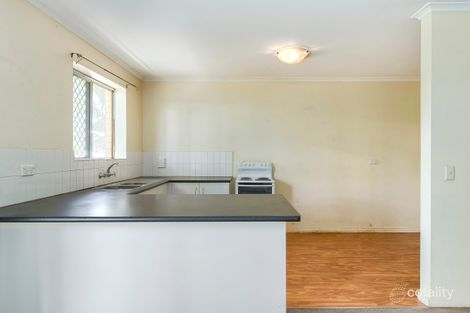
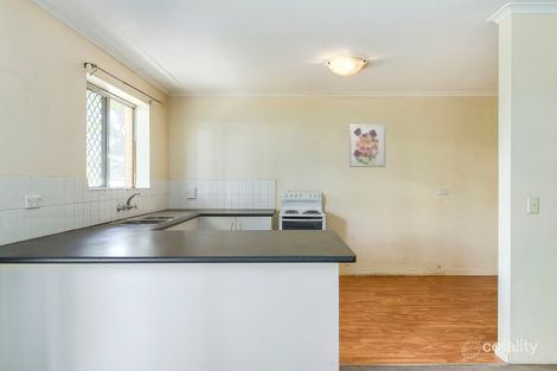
+ wall art [348,123,386,168]
